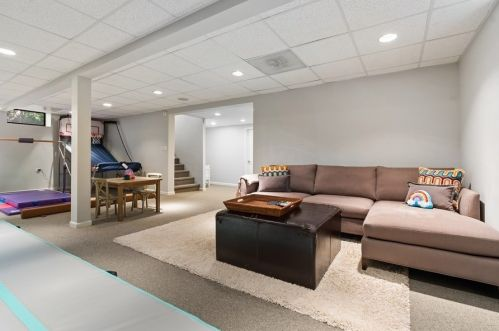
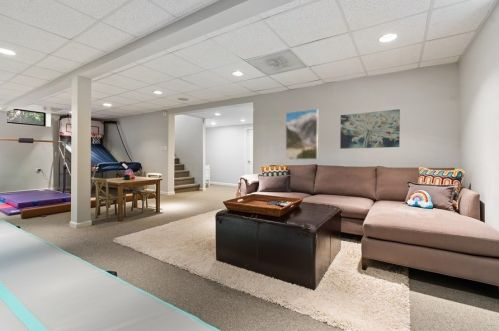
+ wall art [339,108,401,150]
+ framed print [285,108,319,161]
